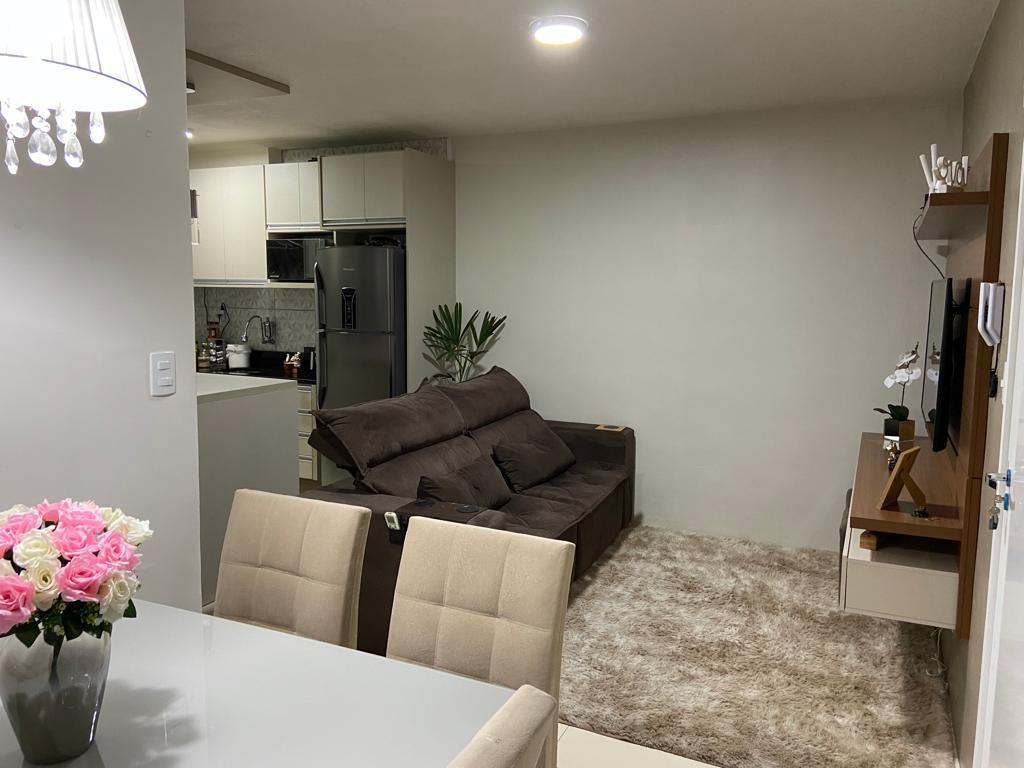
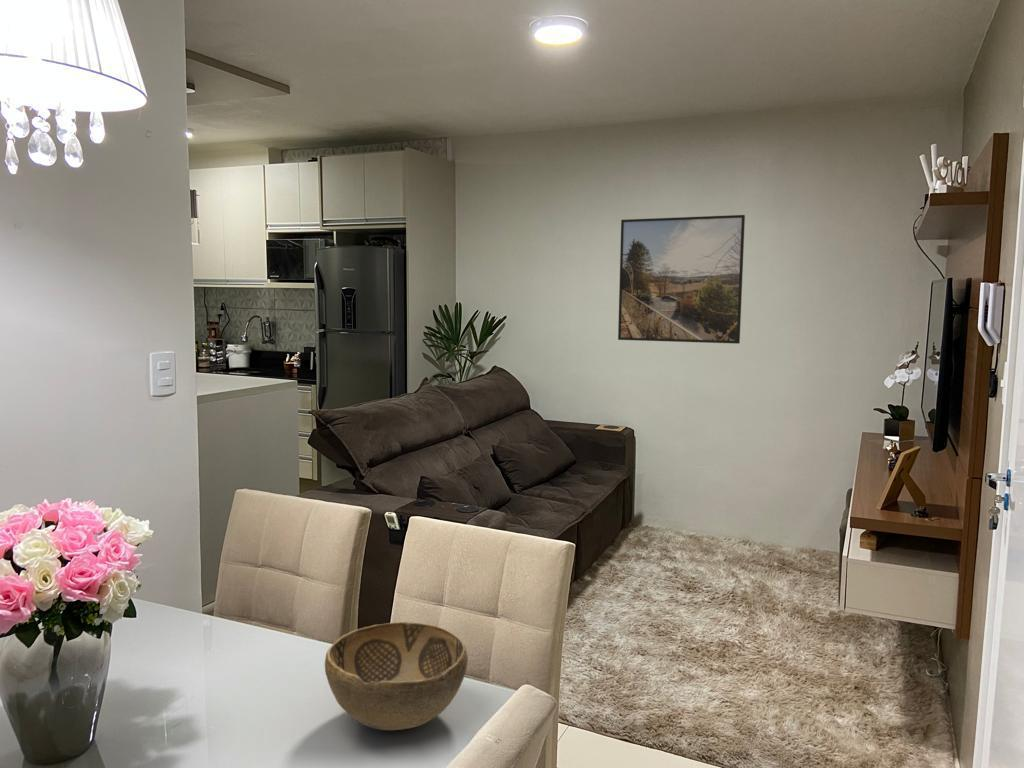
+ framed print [617,214,746,345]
+ decorative bowl [324,621,469,731]
